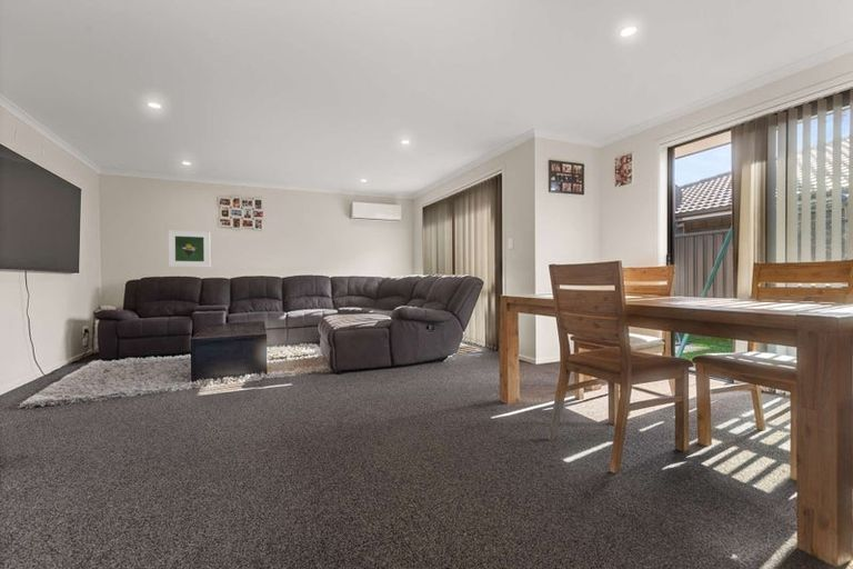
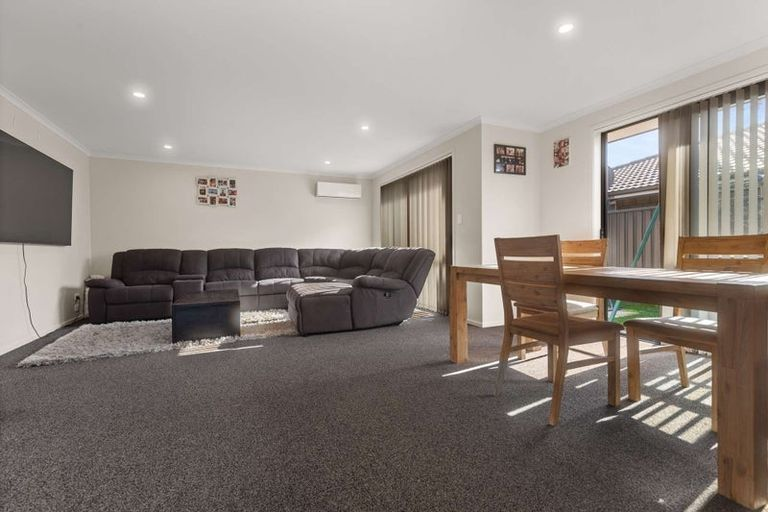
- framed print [168,229,211,268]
